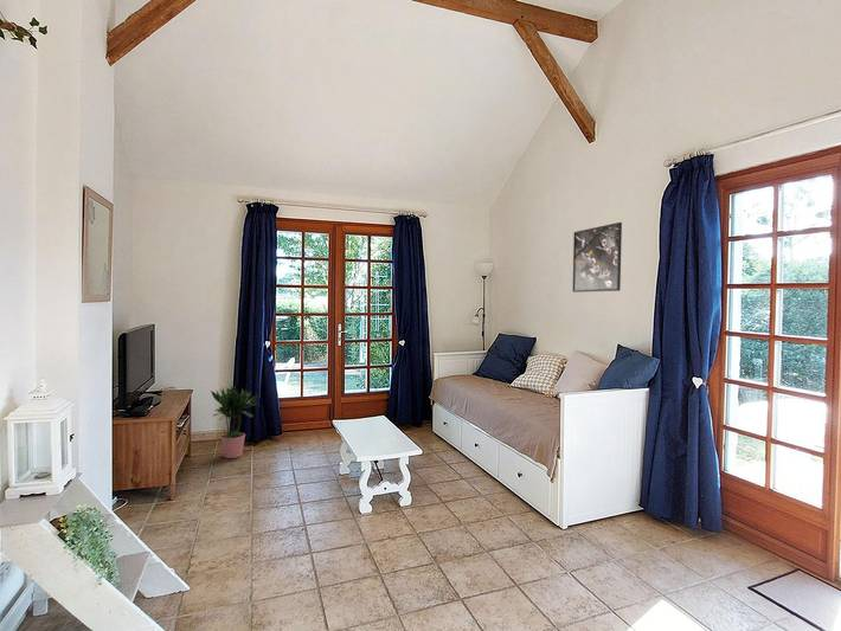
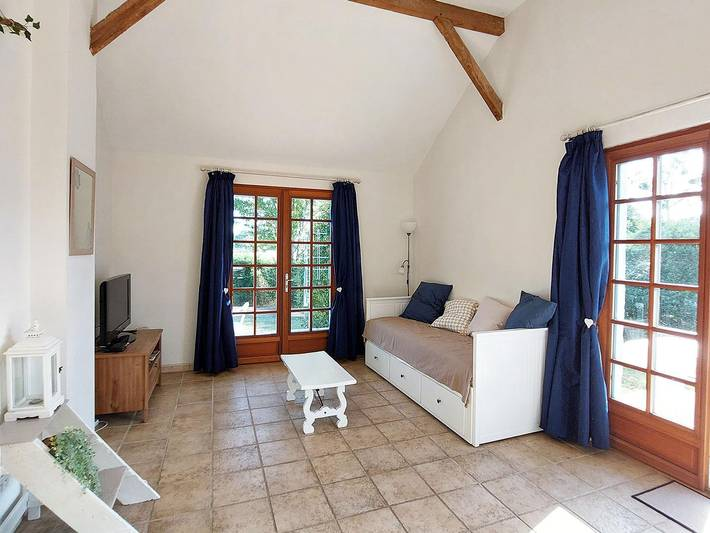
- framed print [572,221,623,294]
- potted plant [210,386,261,459]
